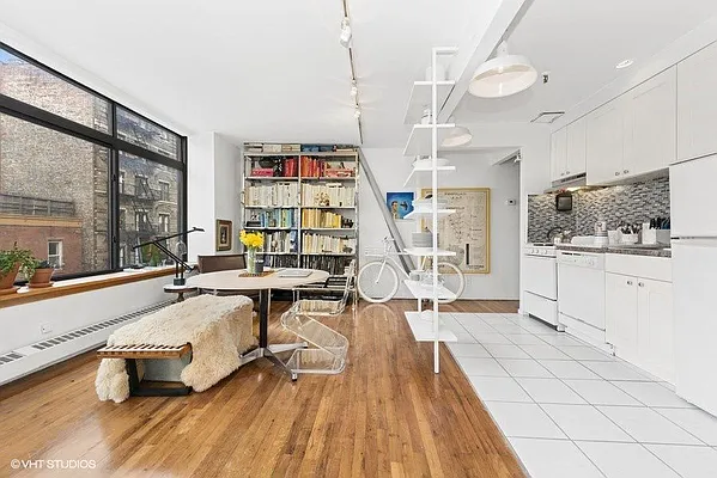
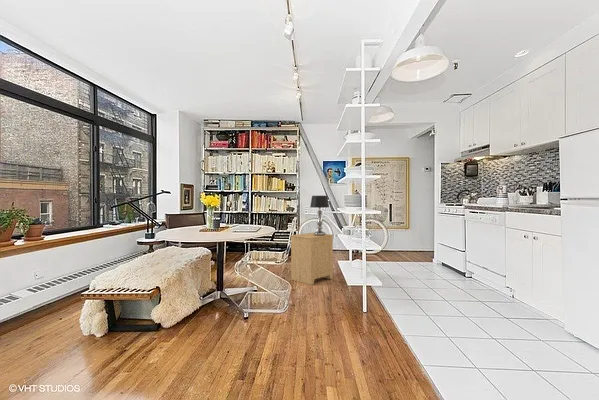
+ table lamp [309,195,330,236]
+ side table [289,232,335,286]
